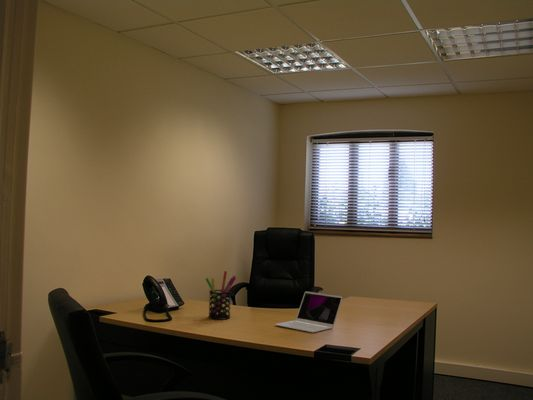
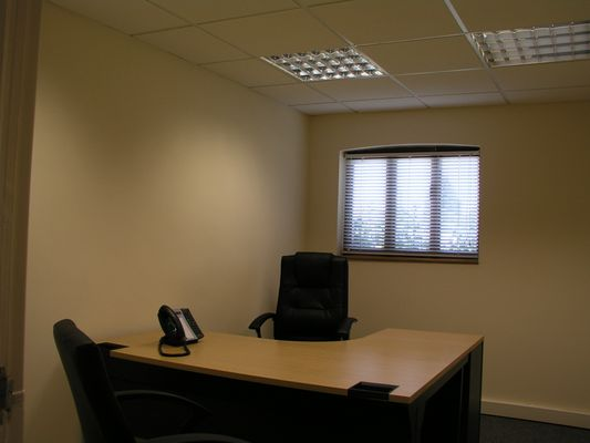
- laptop [274,291,343,333]
- pen holder [205,270,237,321]
